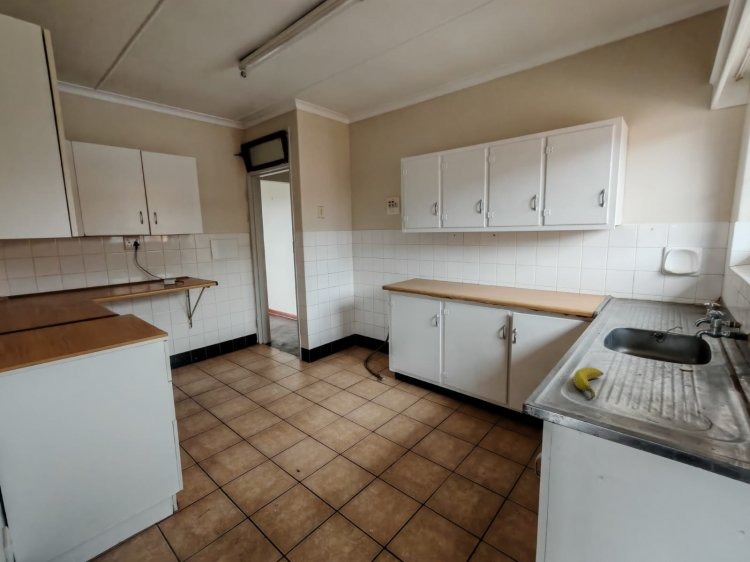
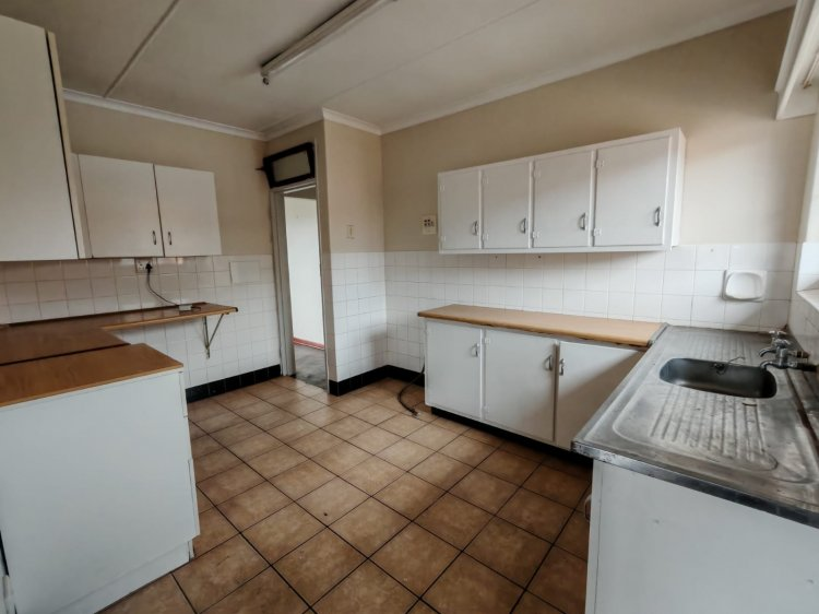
- banana [572,367,604,400]
